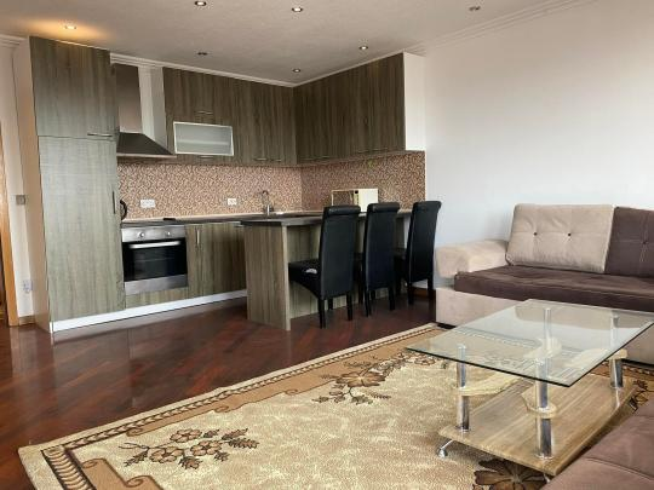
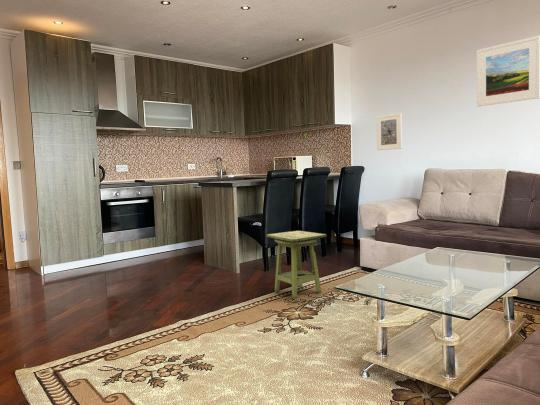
+ side table [265,230,328,300]
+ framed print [476,35,540,107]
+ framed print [375,112,403,151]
